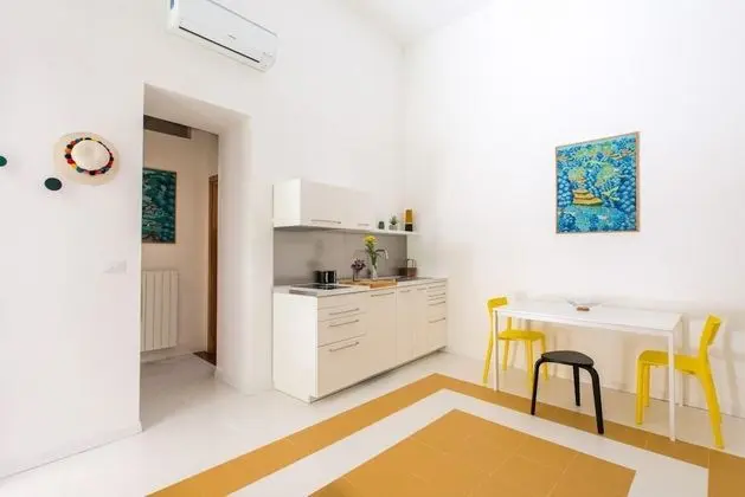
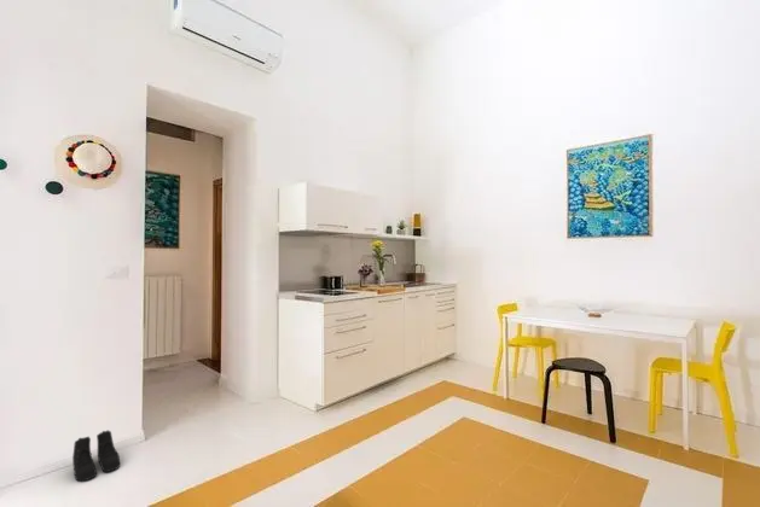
+ boots [71,430,121,483]
